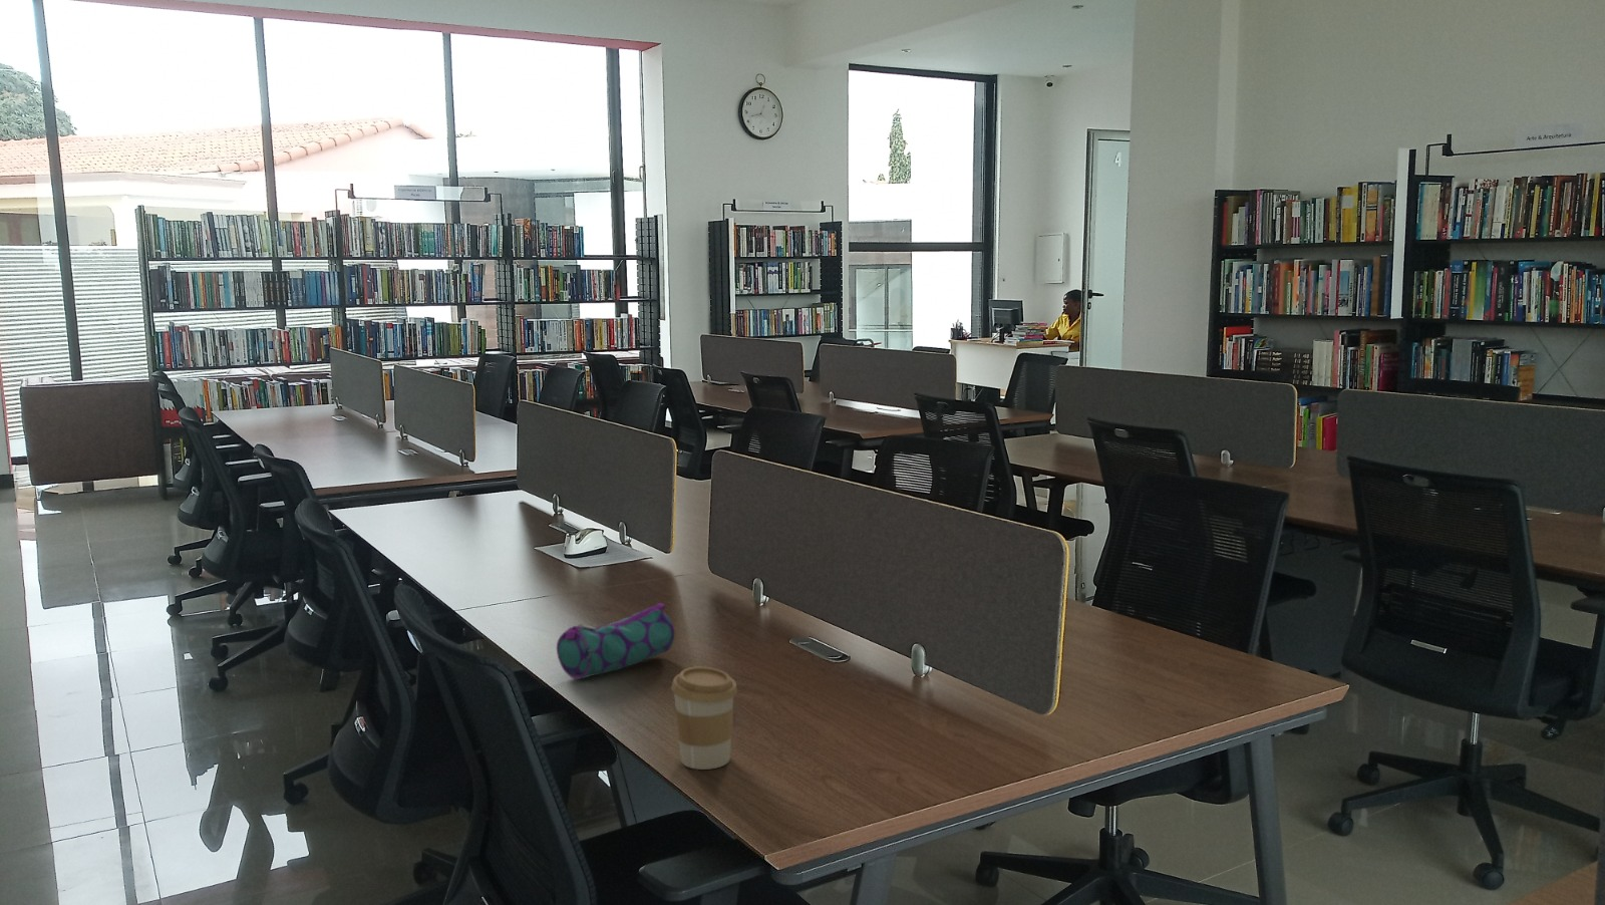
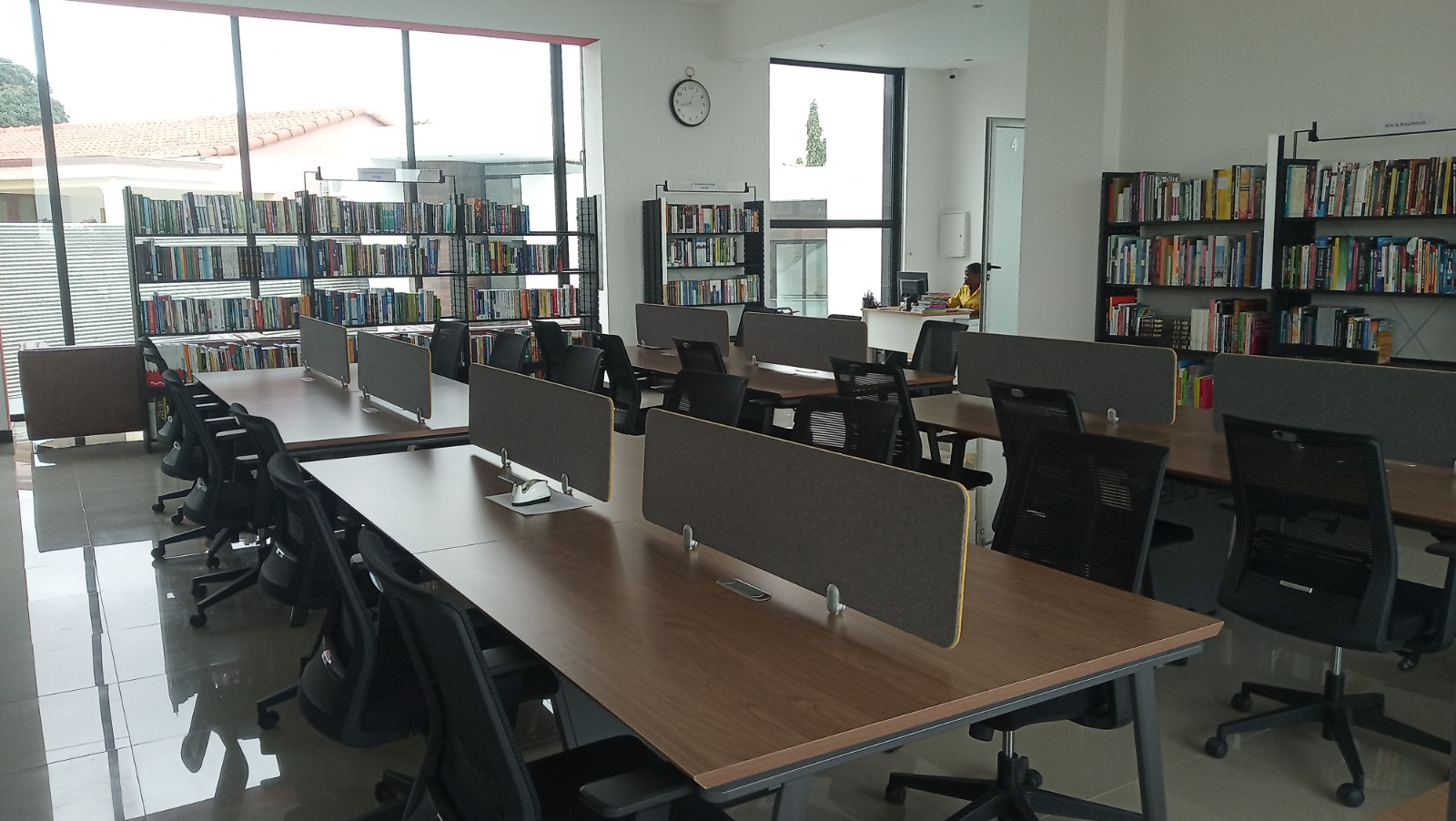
- pencil case [556,602,675,680]
- coffee cup [670,666,739,771]
